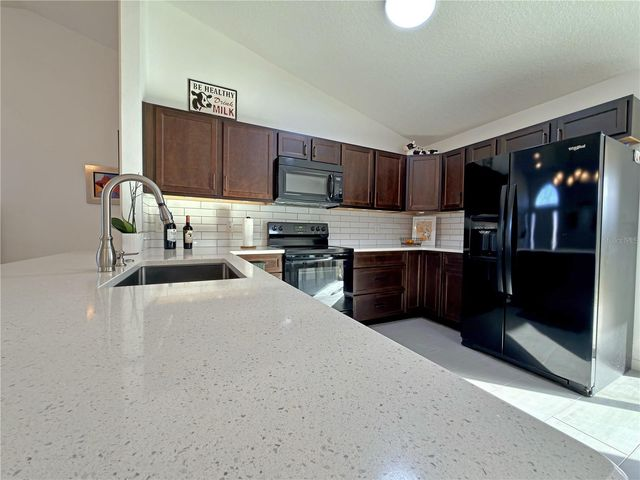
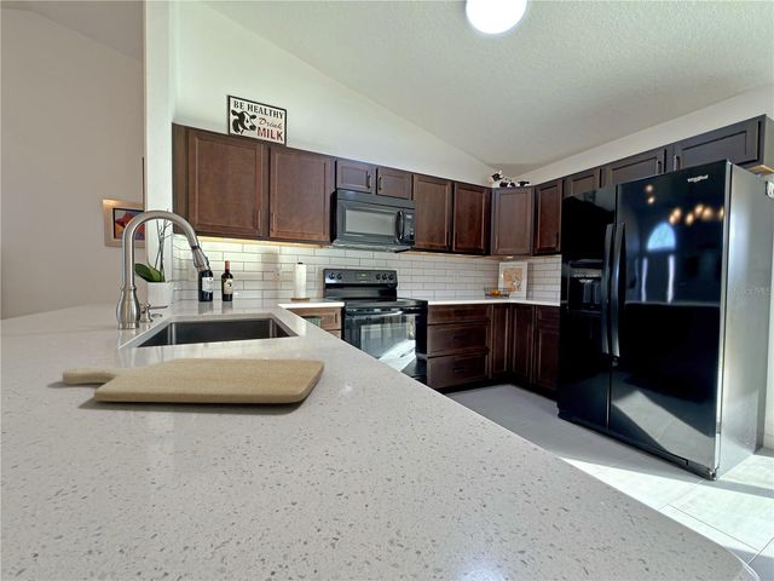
+ chopping board [62,357,325,404]
